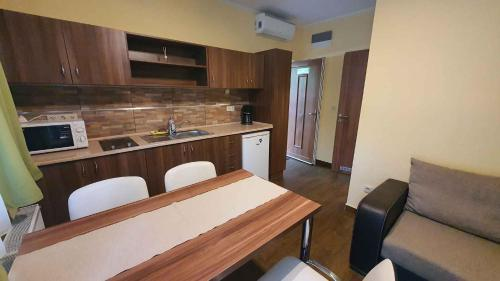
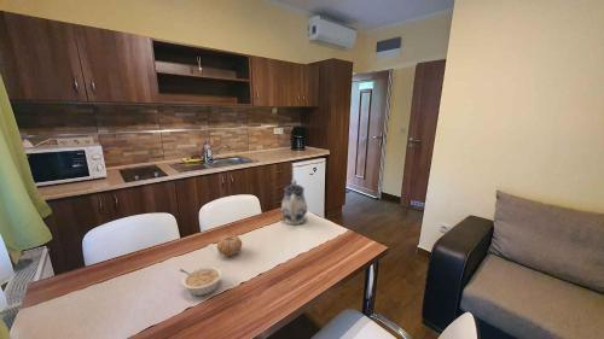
+ fruit [216,234,243,257]
+ legume [178,264,223,297]
+ teapot [280,179,308,226]
